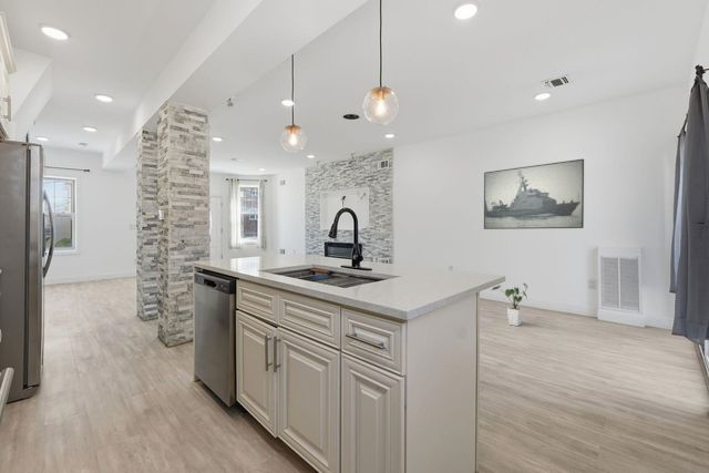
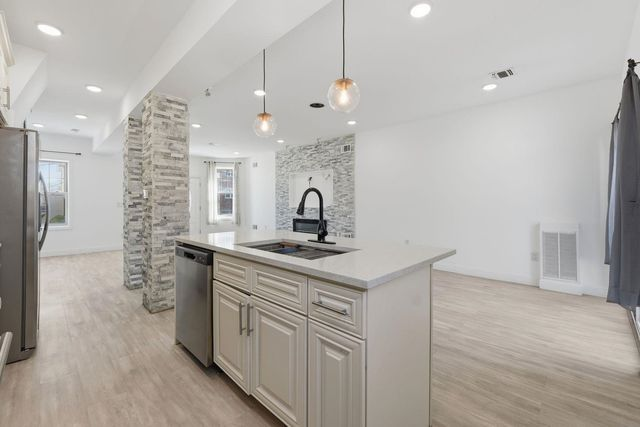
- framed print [483,157,585,230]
- house plant [491,282,528,327]
